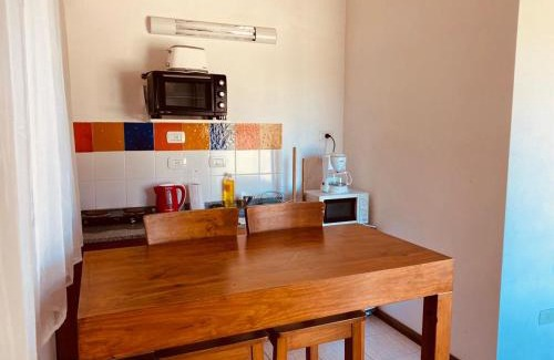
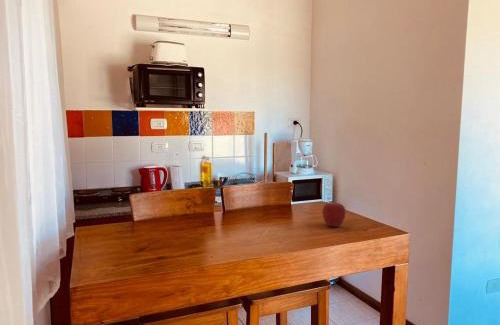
+ apple [321,201,346,228]
